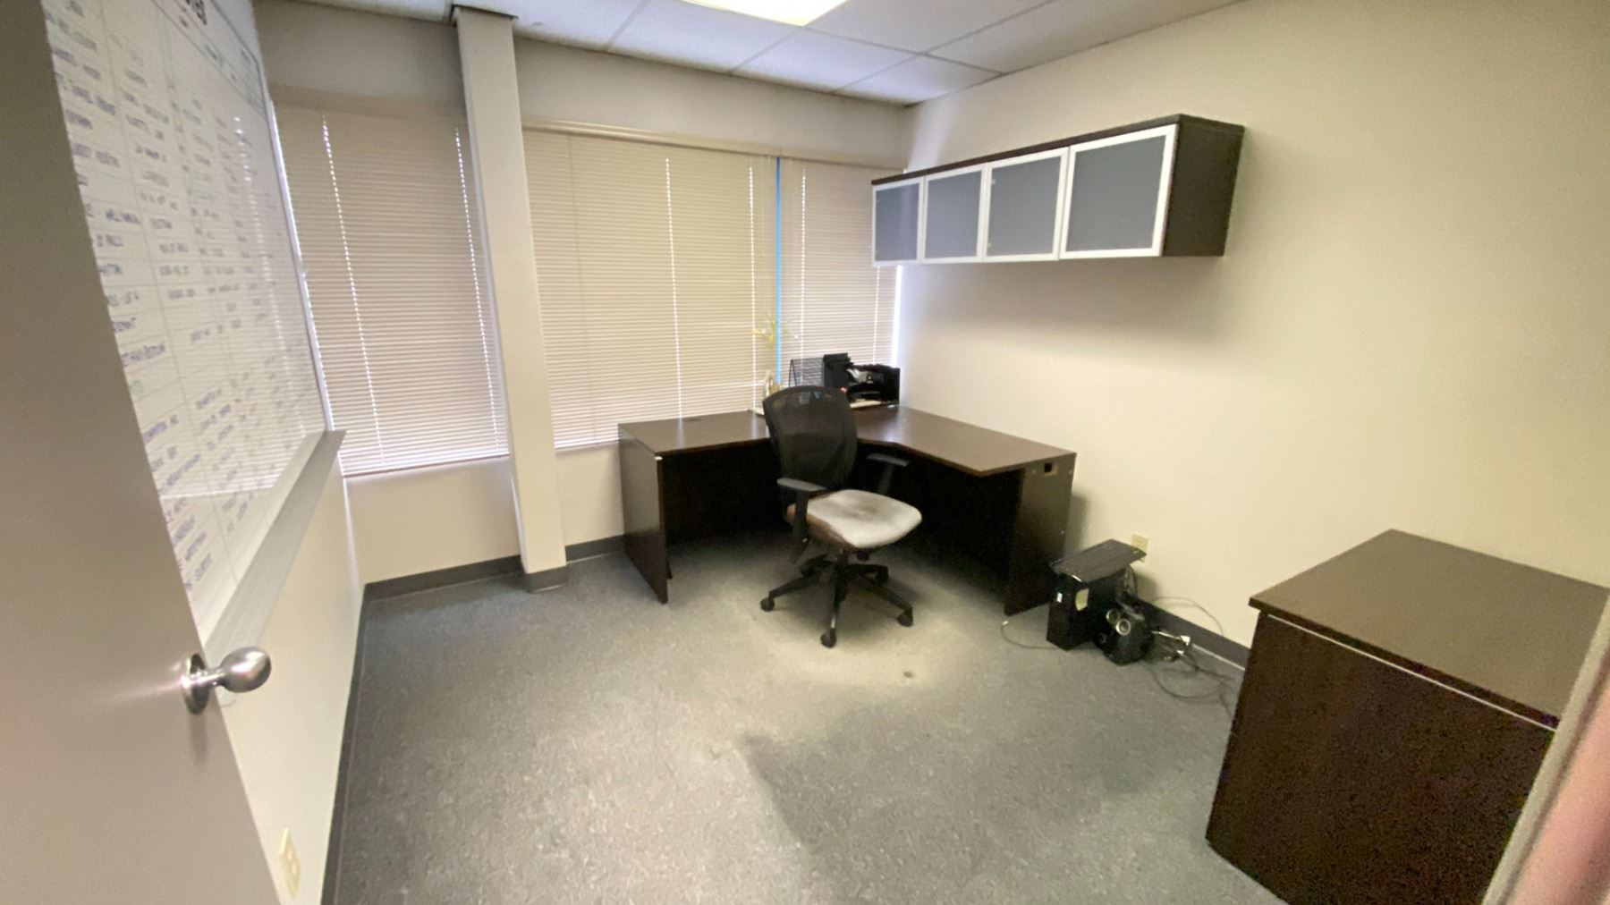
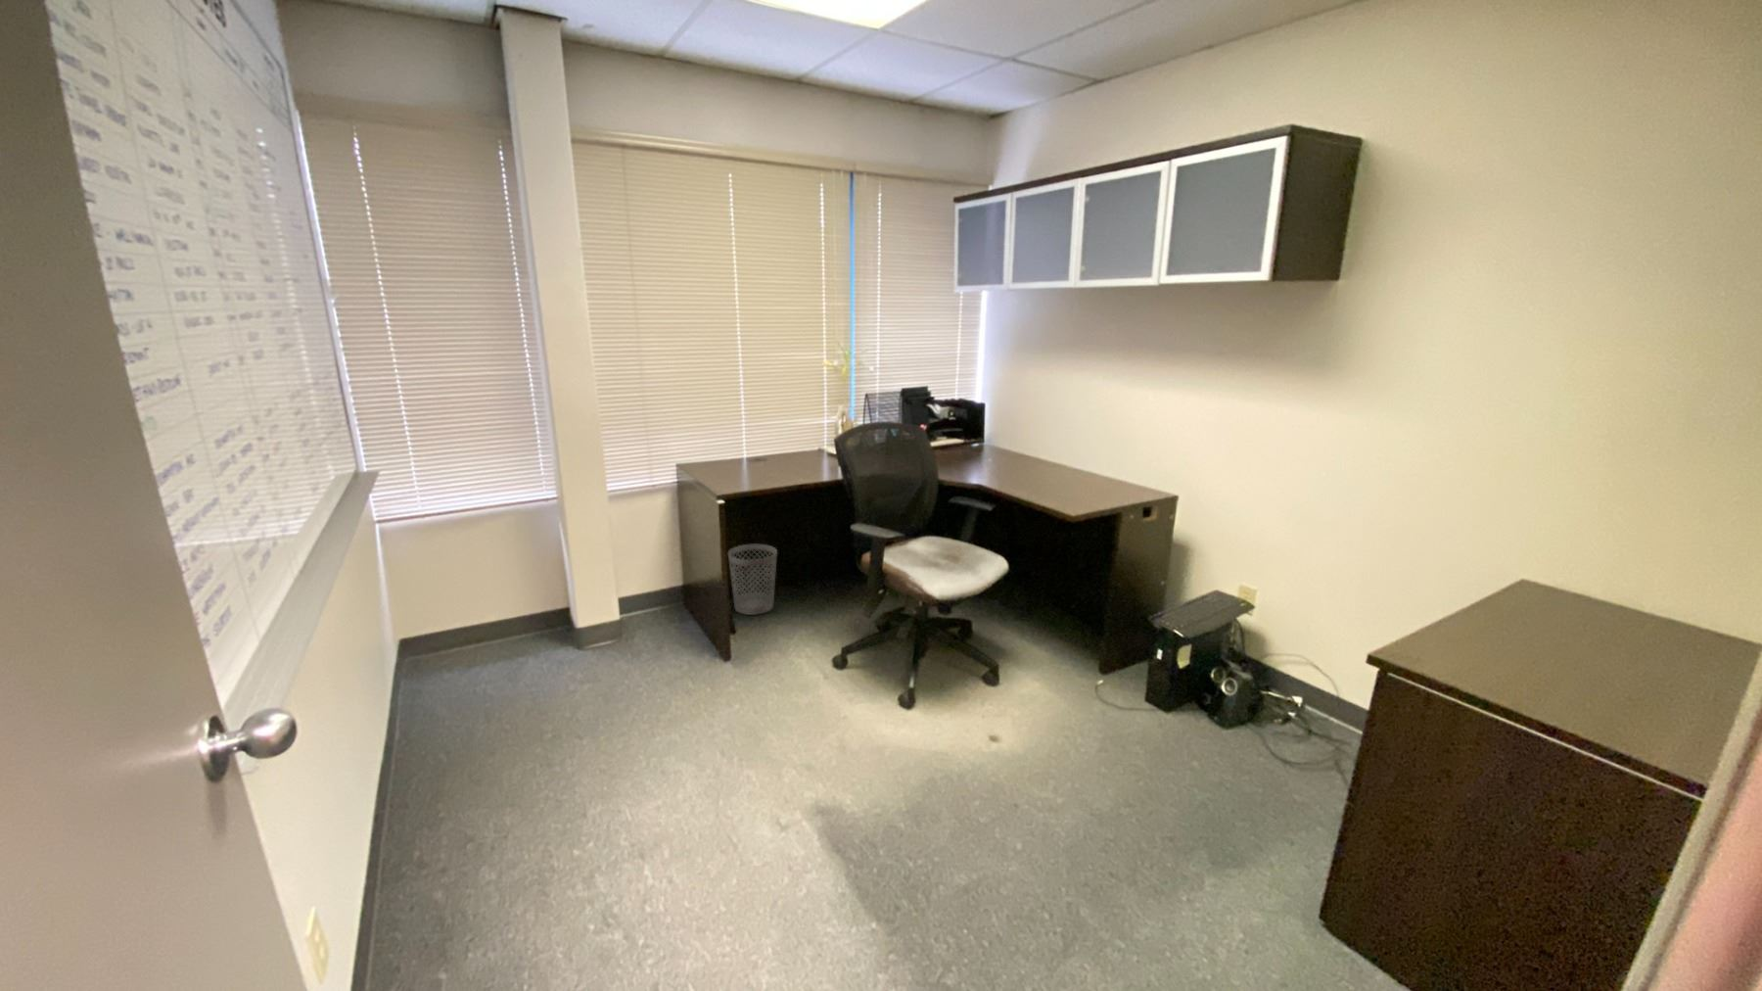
+ wastebasket [727,543,778,616]
